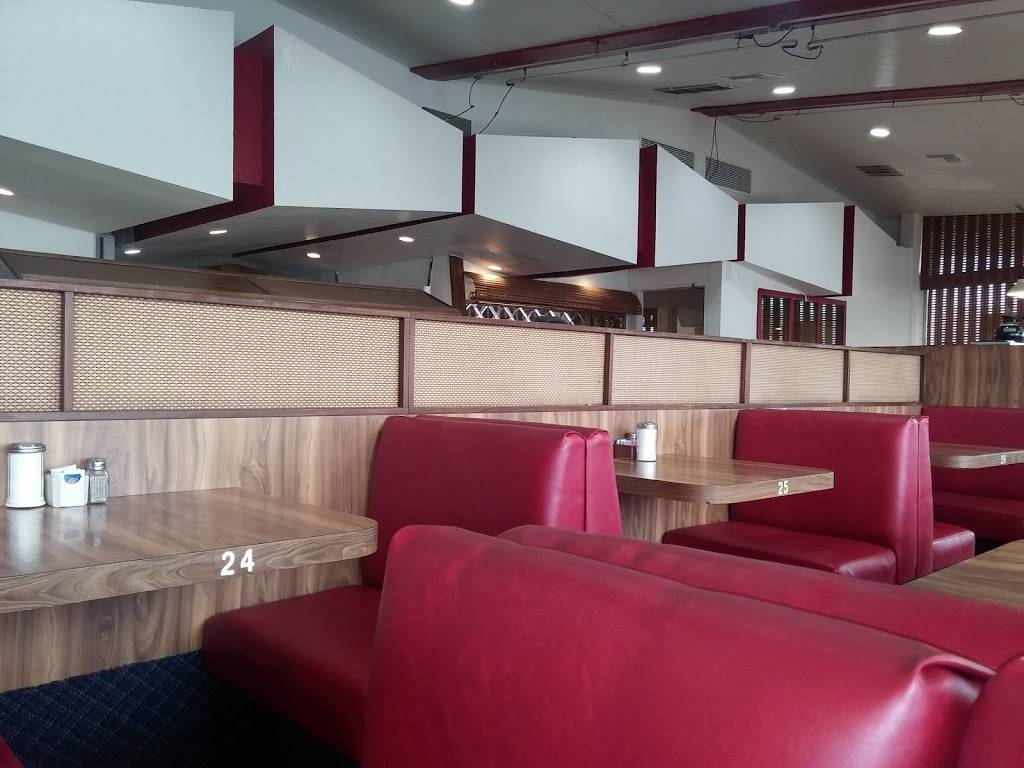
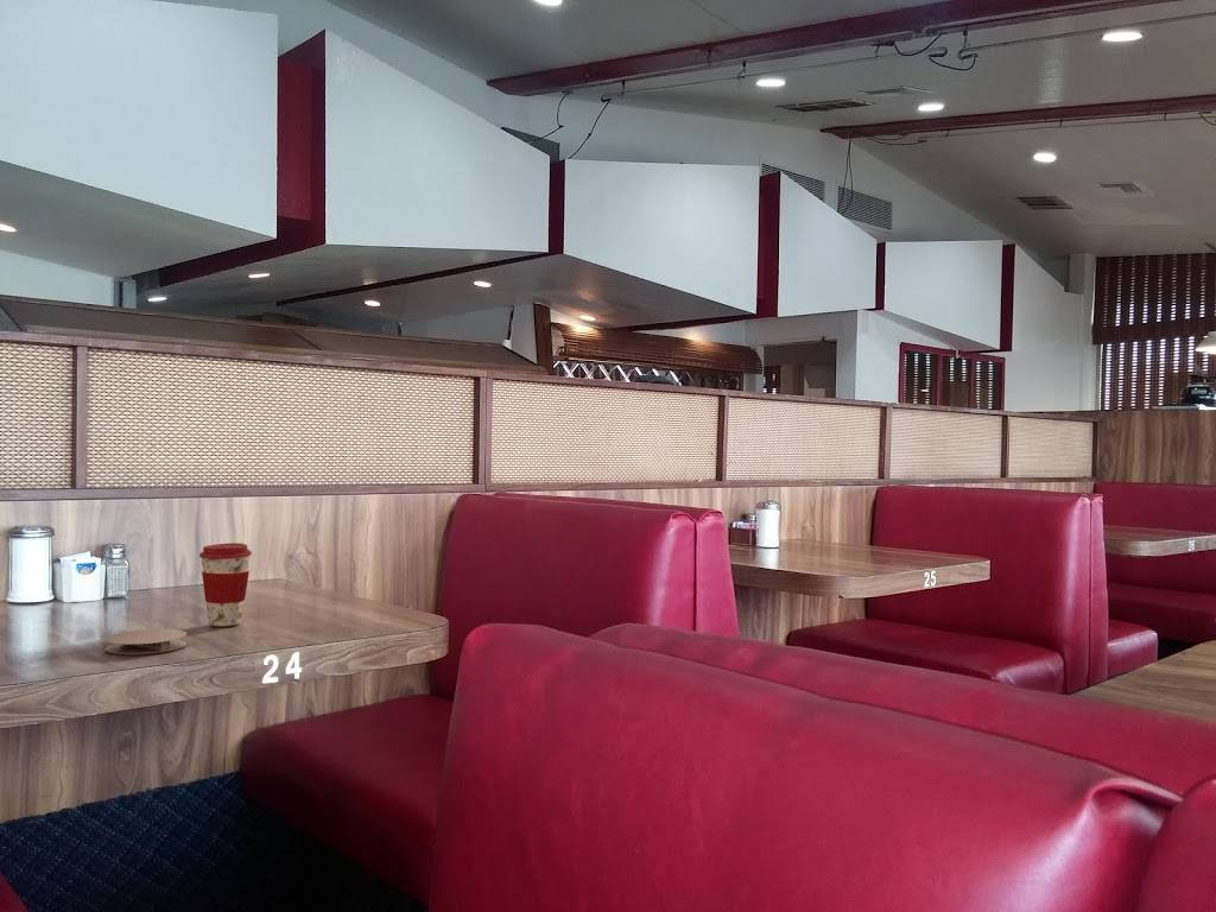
+ coffee cup [198,542,253,627]
+ coaster [103,628,188,656]
